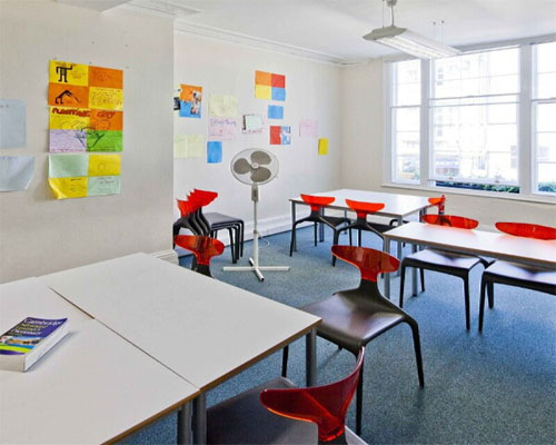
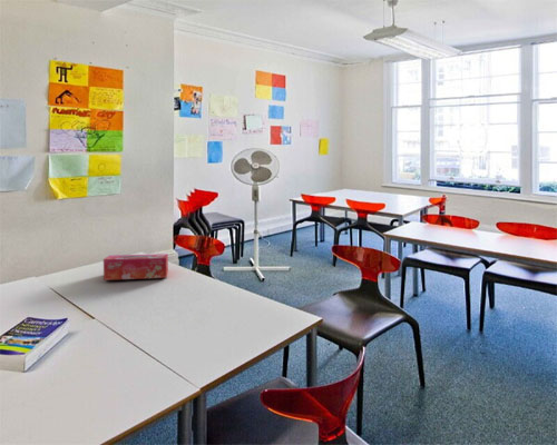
+ tissue box [102,253,169,281]
